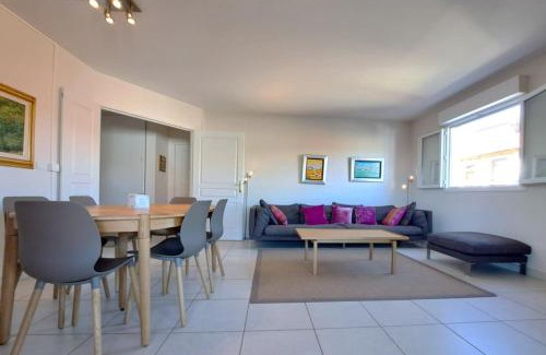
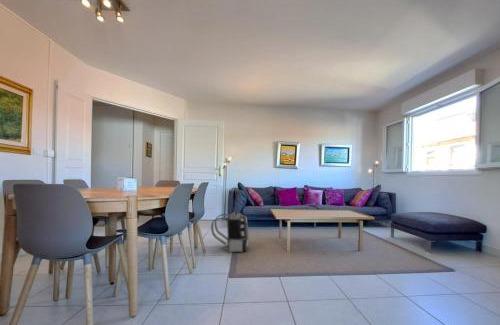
+ backpack [210,211,250,253]
